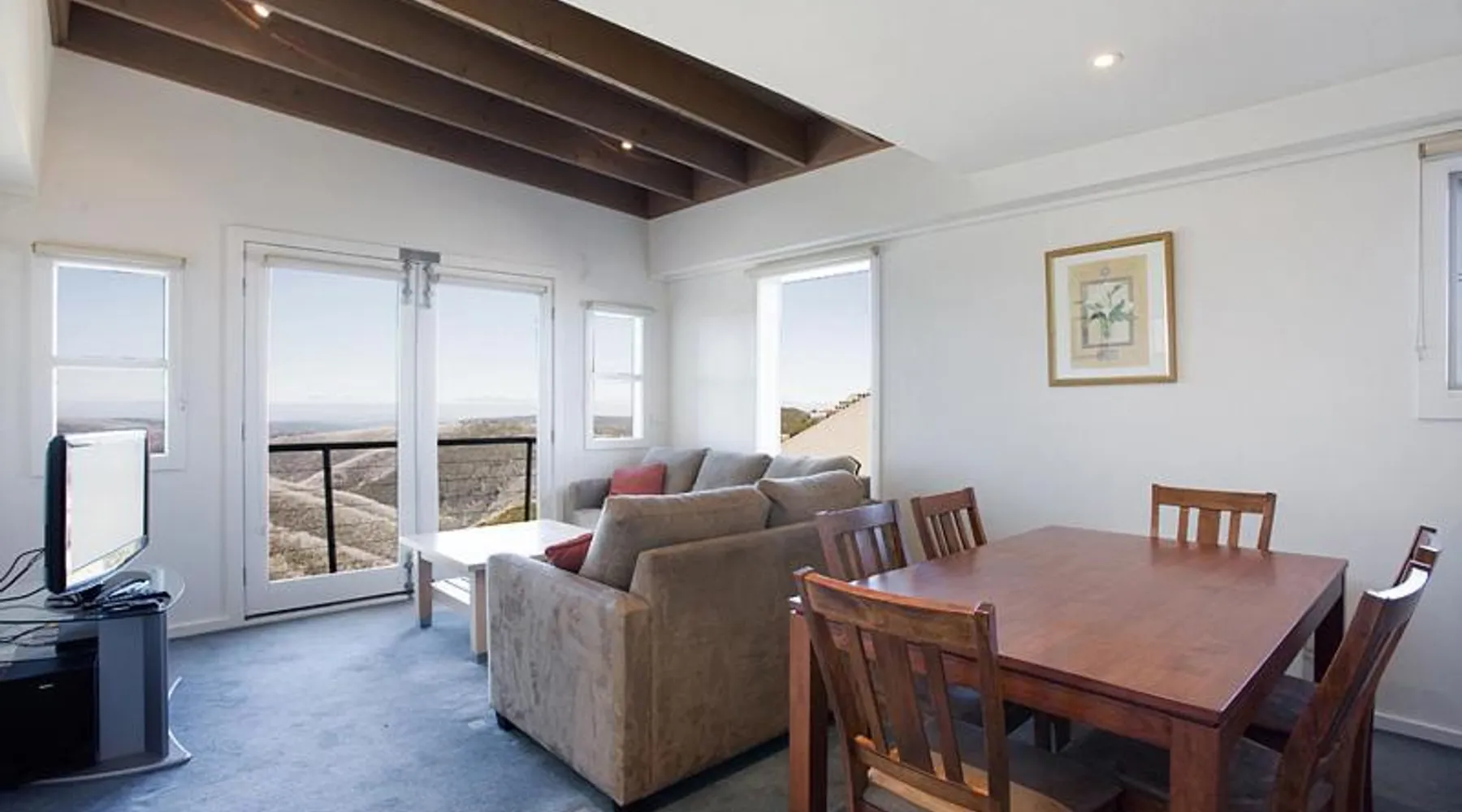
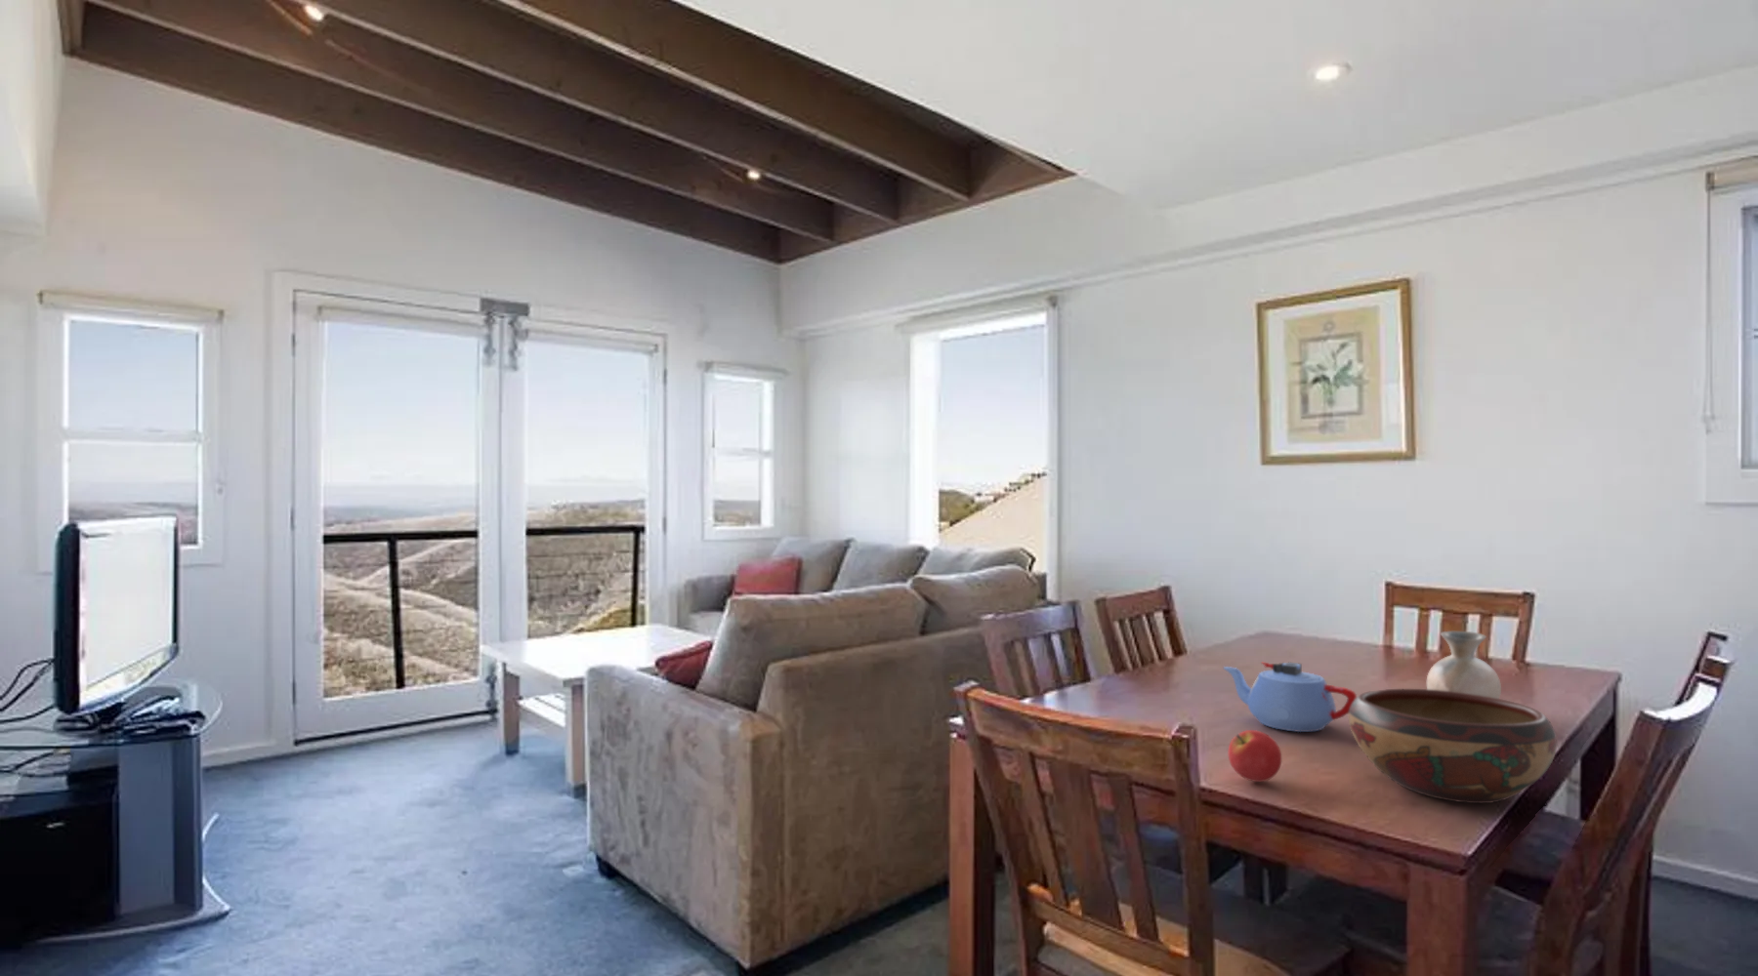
+ vase [1426,631,1502,698]
+ teapot [1223,661,1358,733]
+ decorative bowl [1348,688,1557,804]
+ fruit [1227,730,1282,782]
